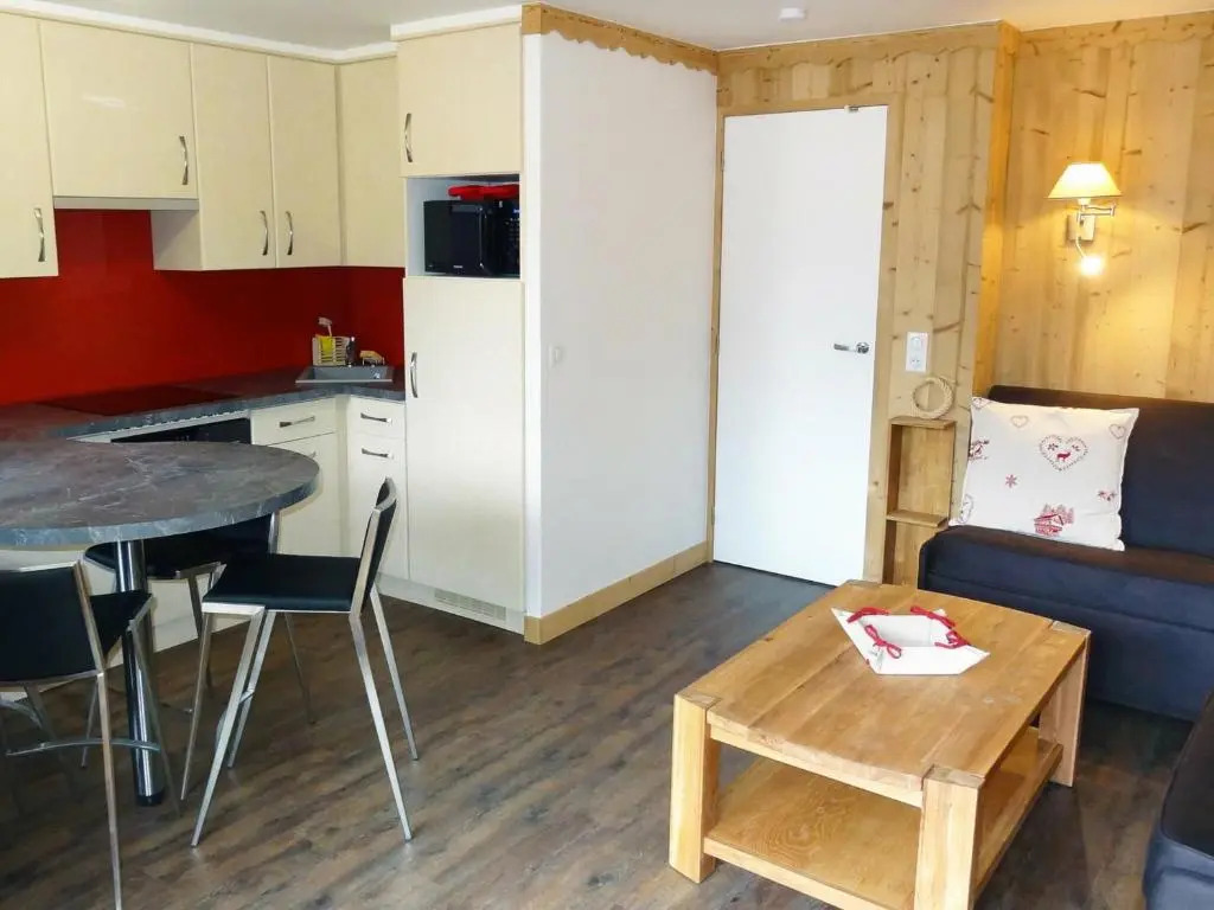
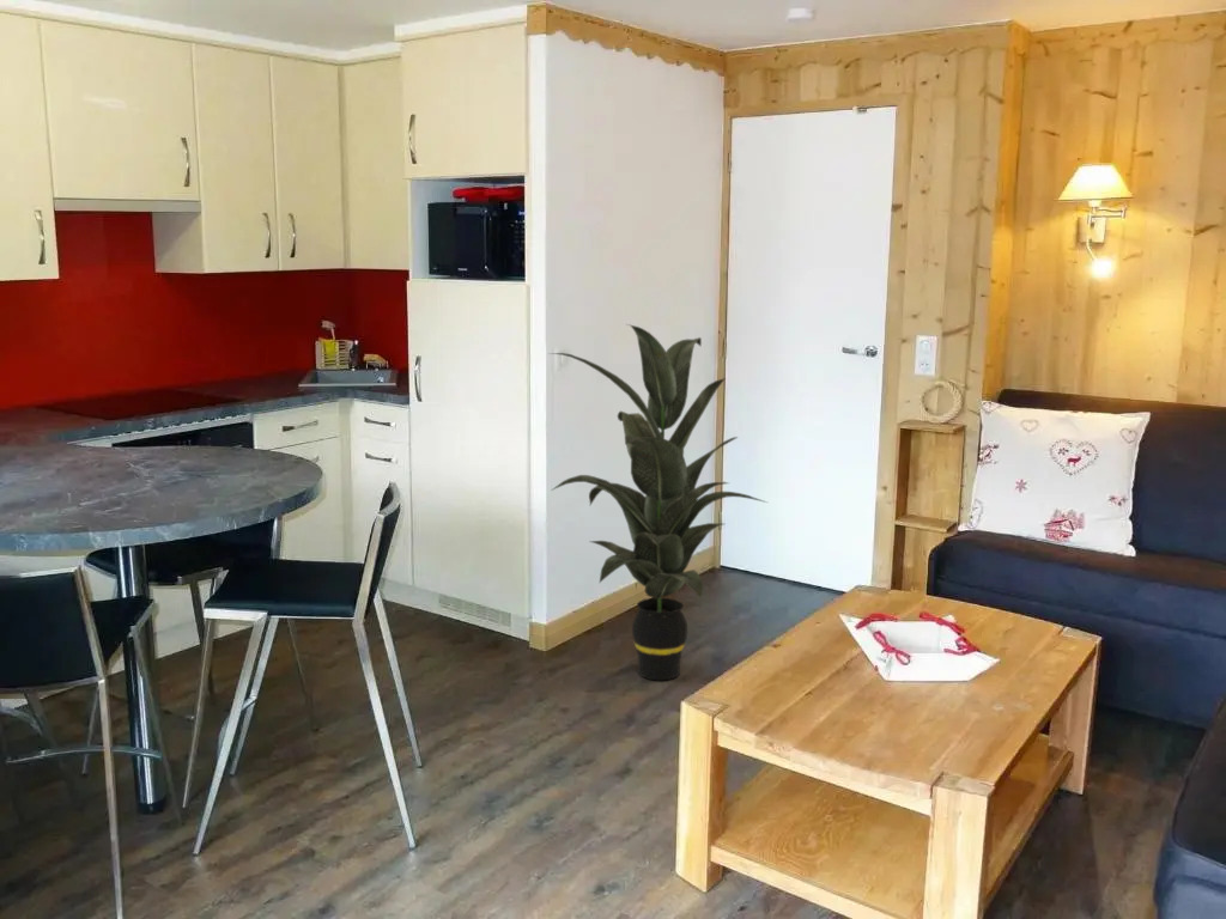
+ indoor plant [548,323,769,681]
